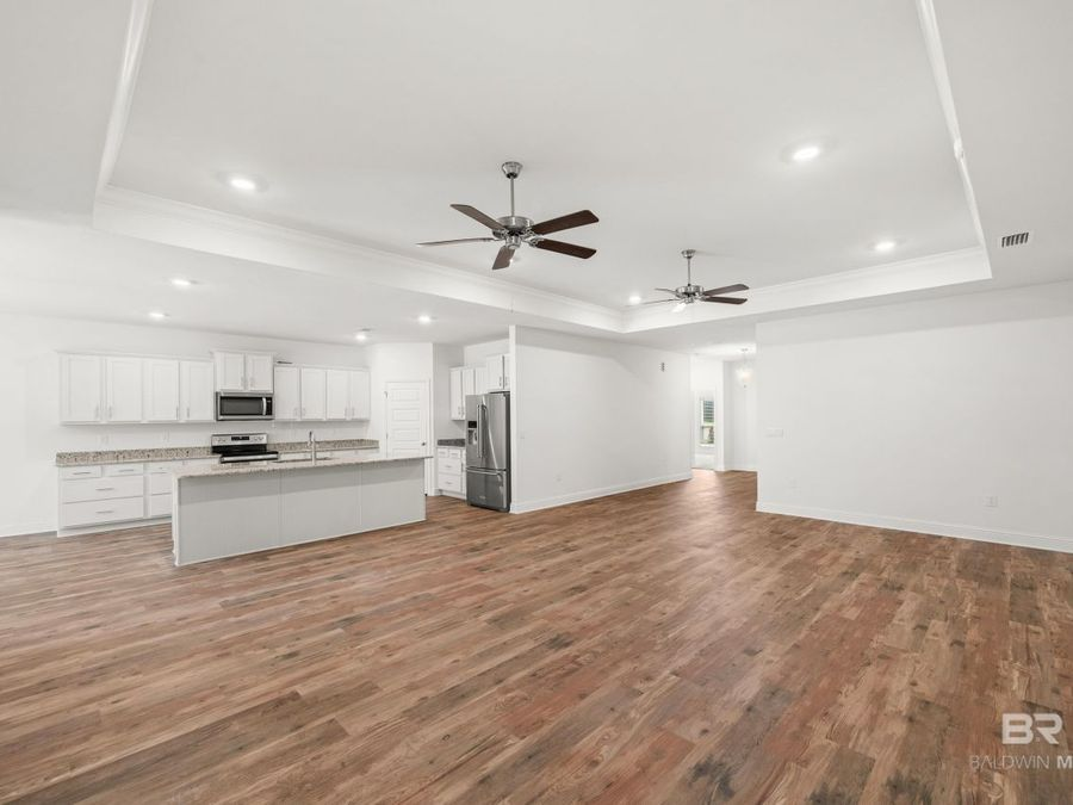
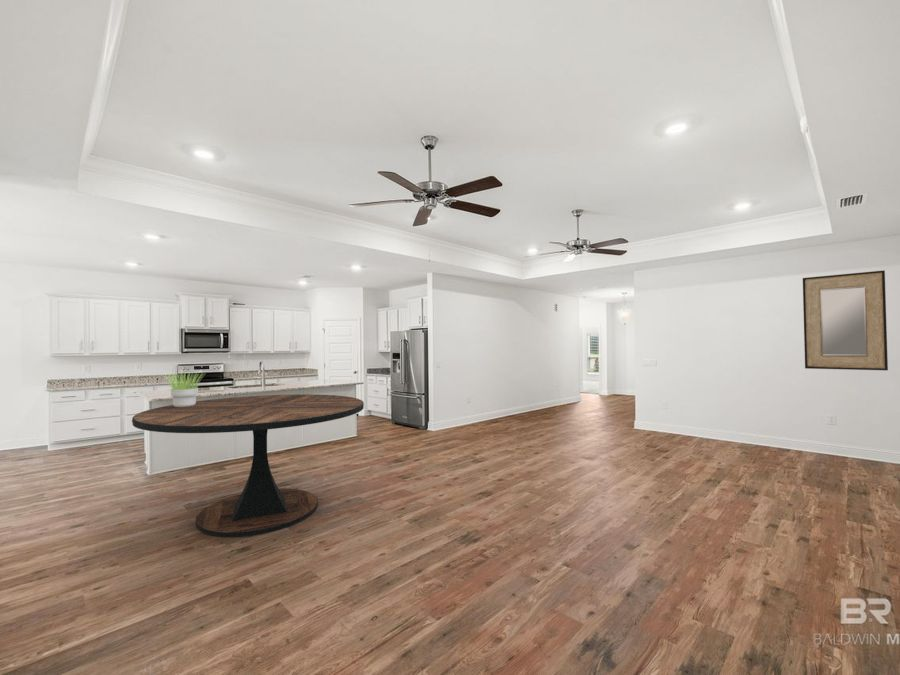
+ dining table [131,393,365,538]
+ home mirror [802,269,889,371]
+ potted plant [162,372,205,407]
